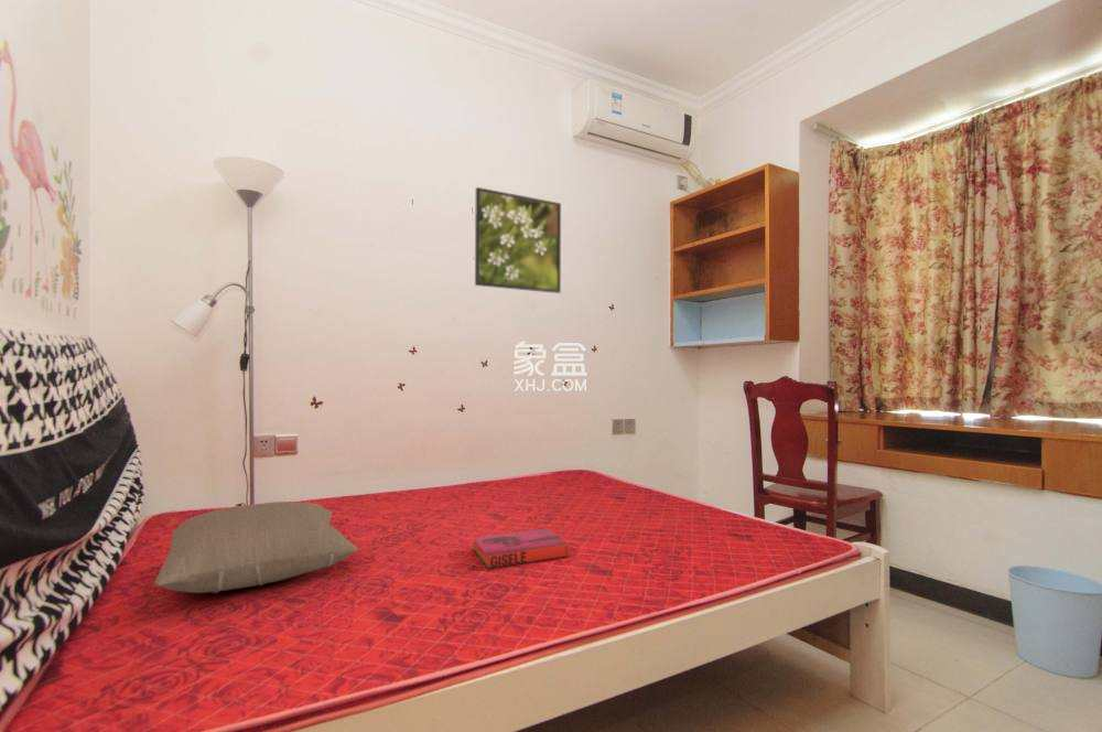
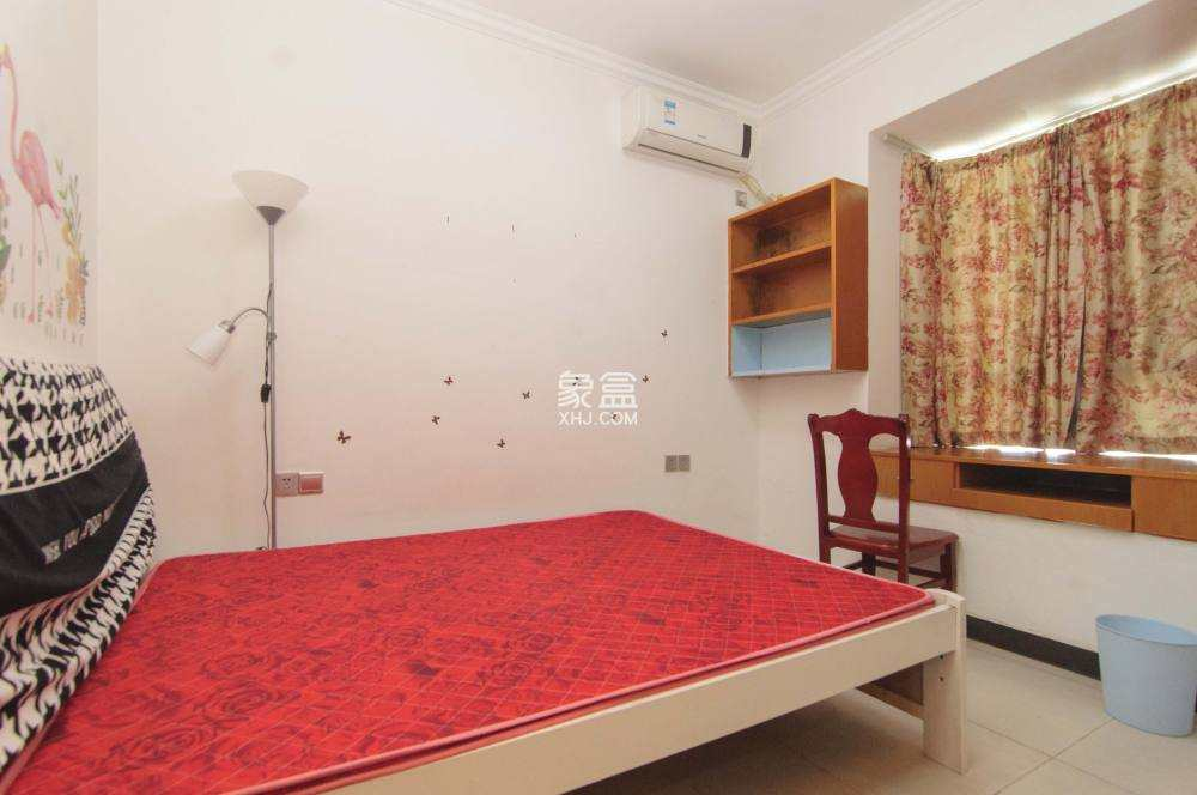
- hardback book [472,527,572,569]
- pillow [154,500,359,594]
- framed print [474,186,562,294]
